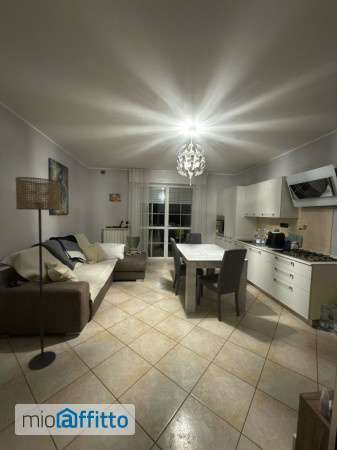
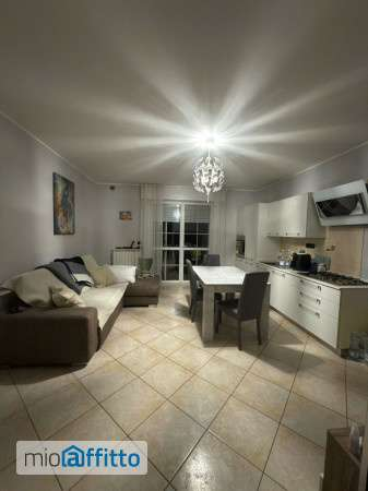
- floor lamp [14,176,62,371]
